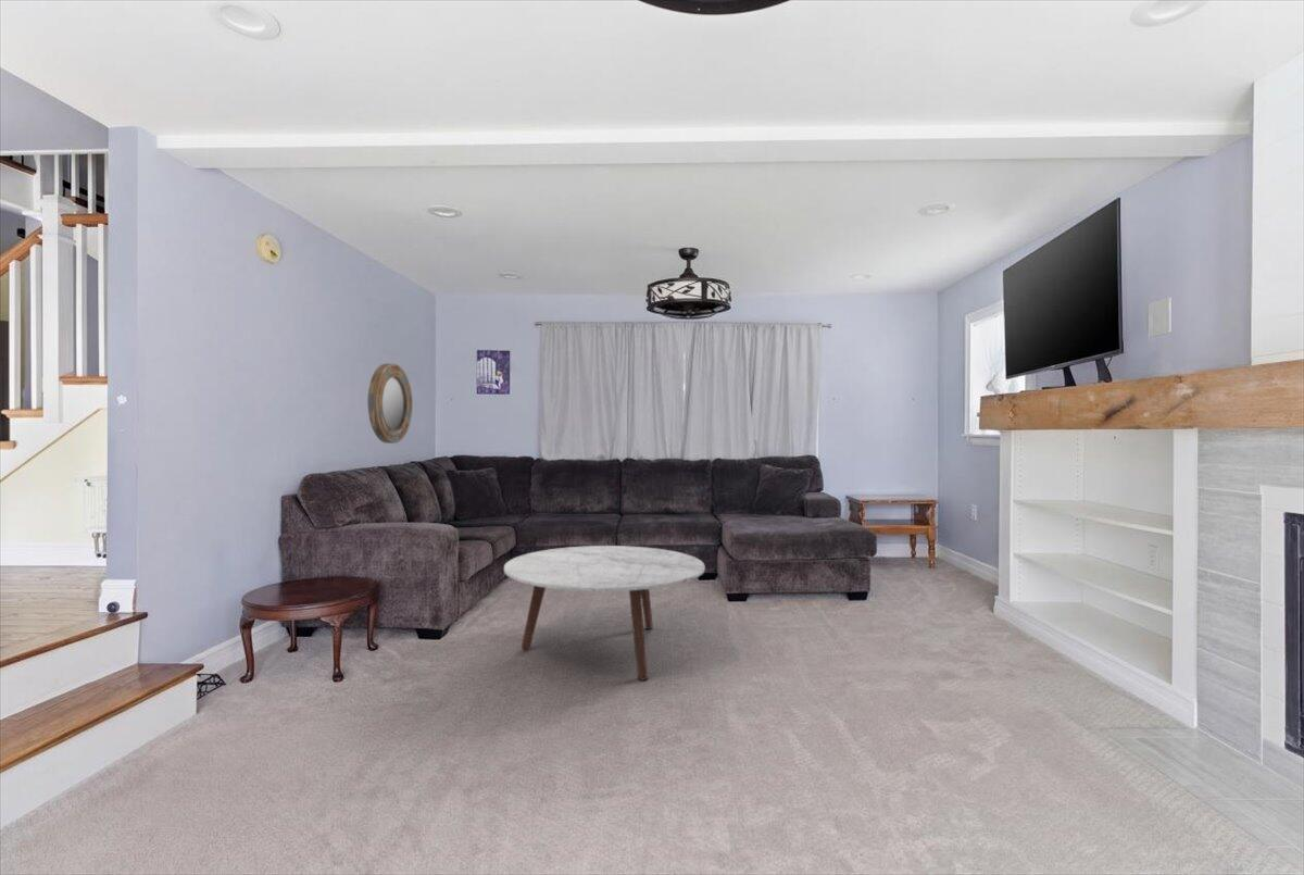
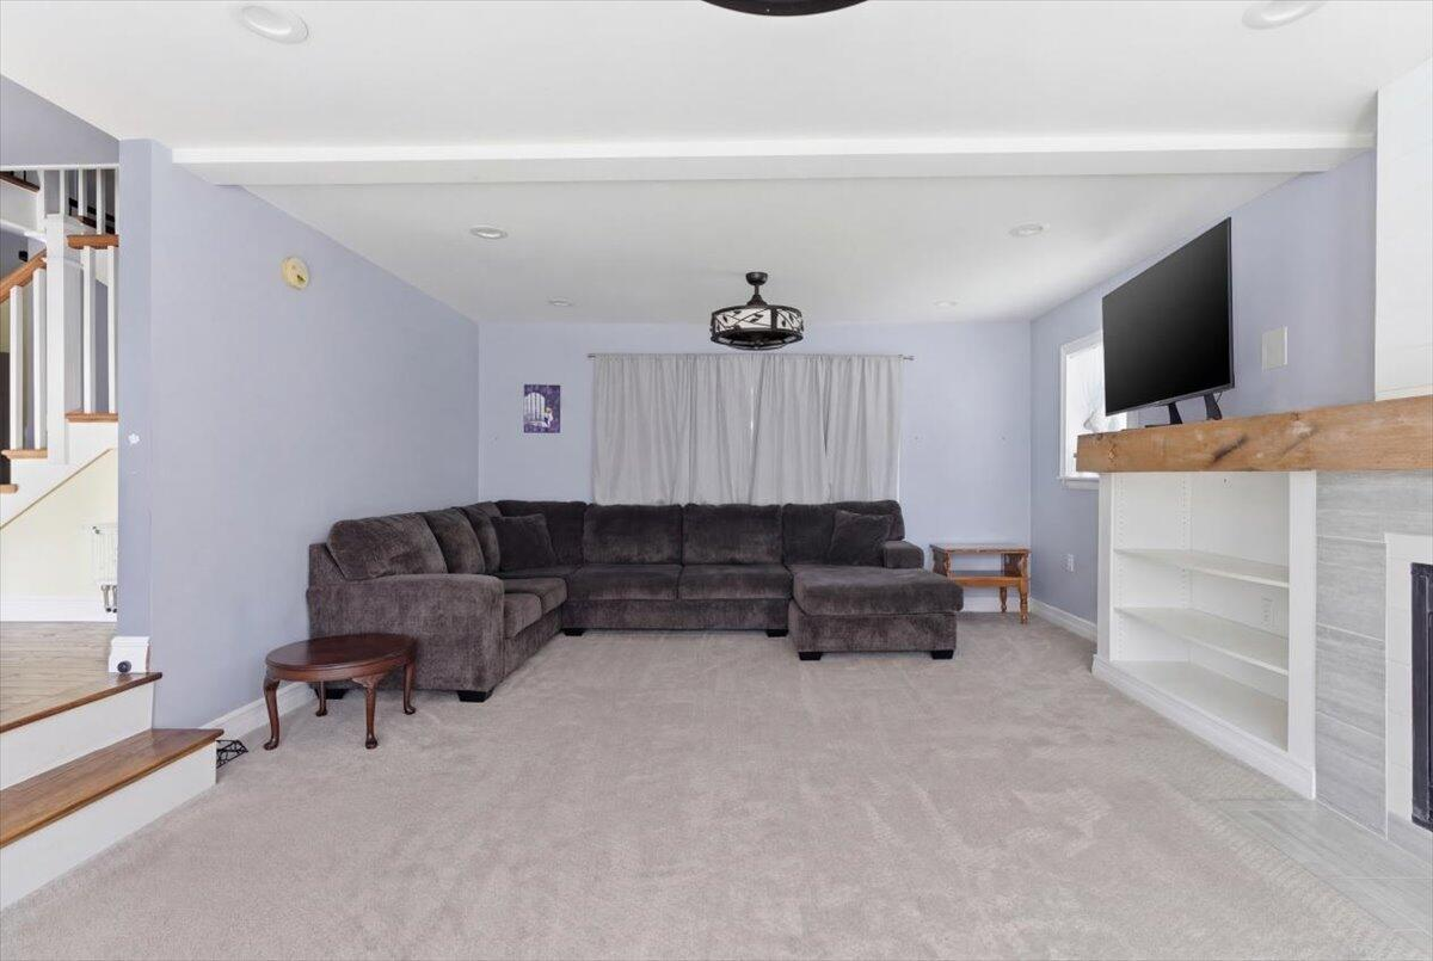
- home mirror [366,363,413,445]
- coffee table [503,545,706,682]
